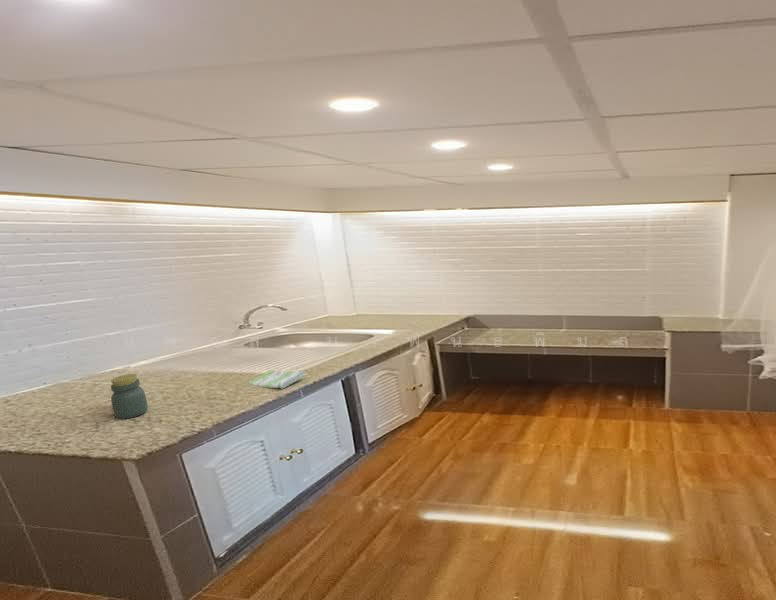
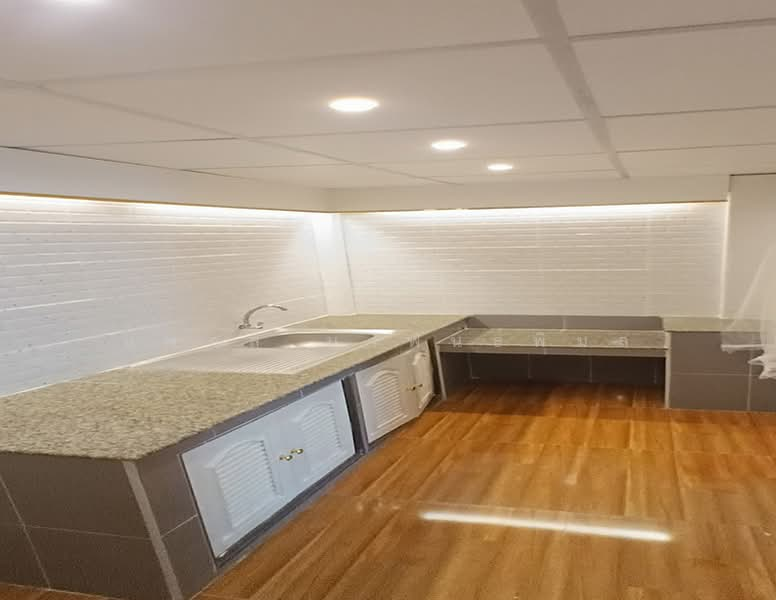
- dish towel [246,369,306,389]
- jar [110,373,148,420]
